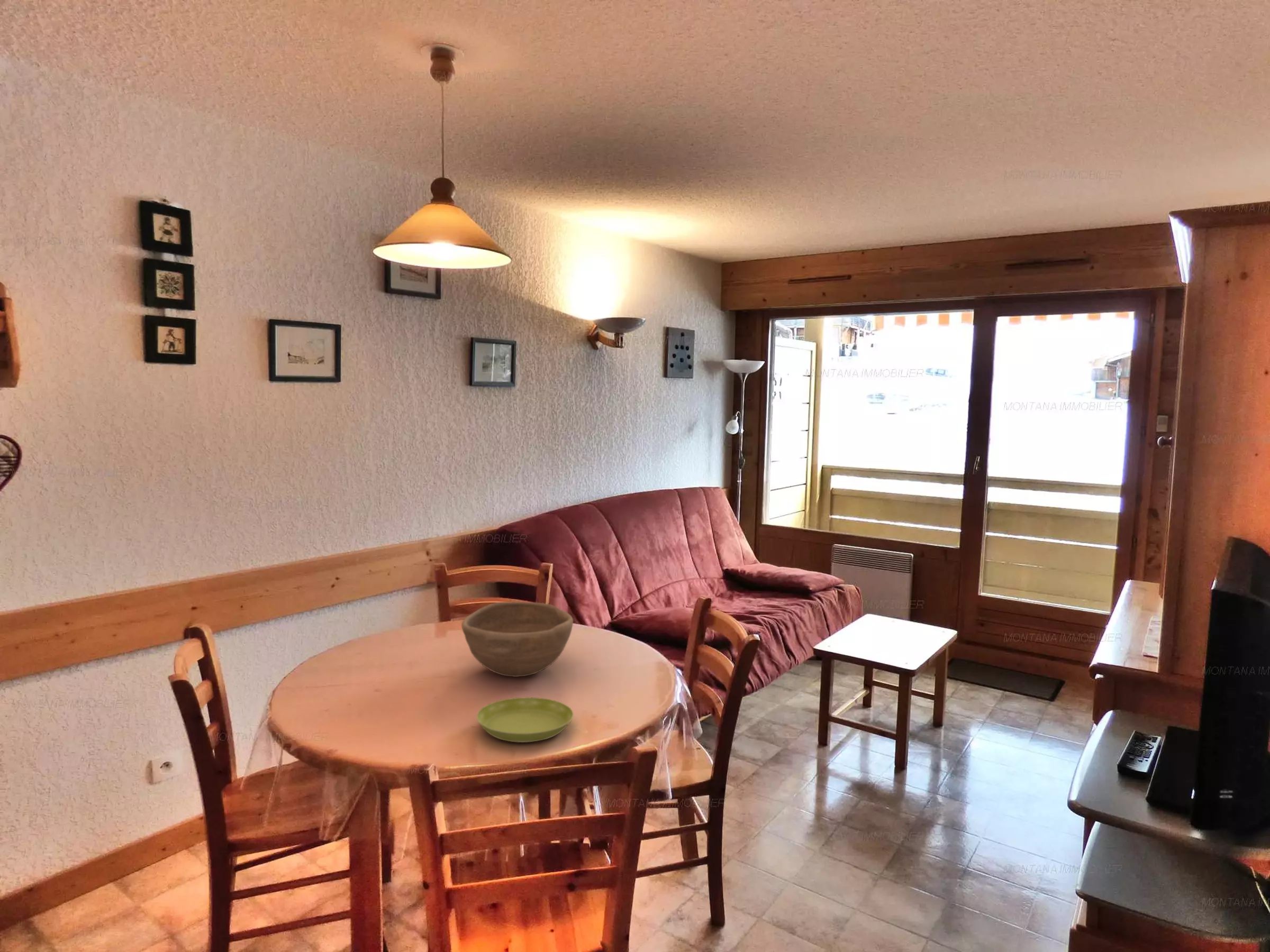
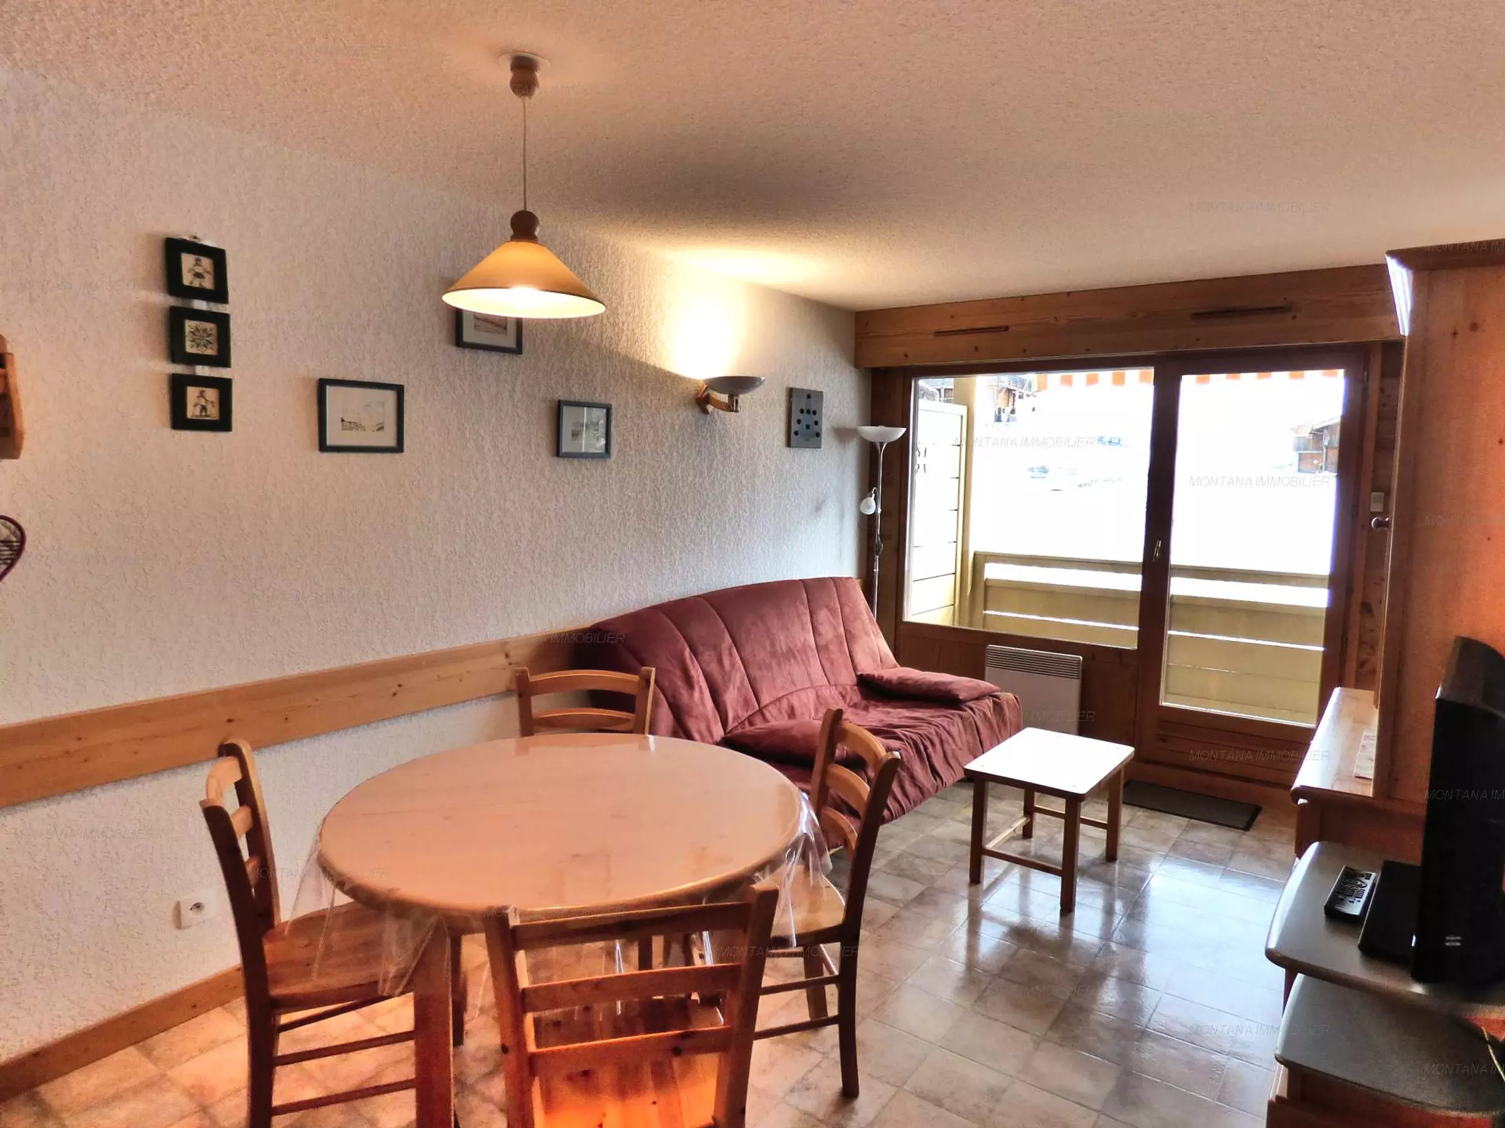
- bowl [461,601,574,678]
- saucer [476,697,574,743]
